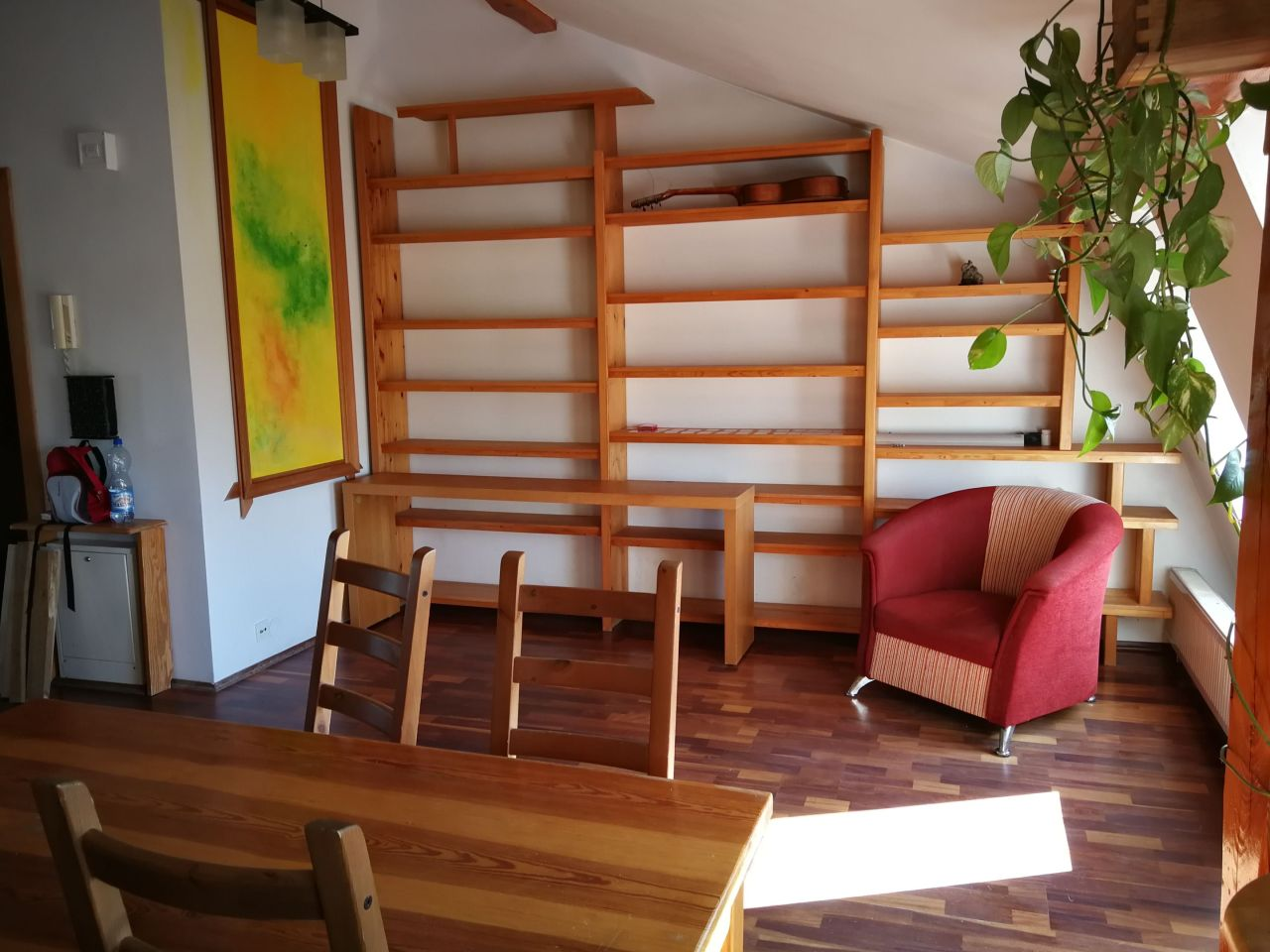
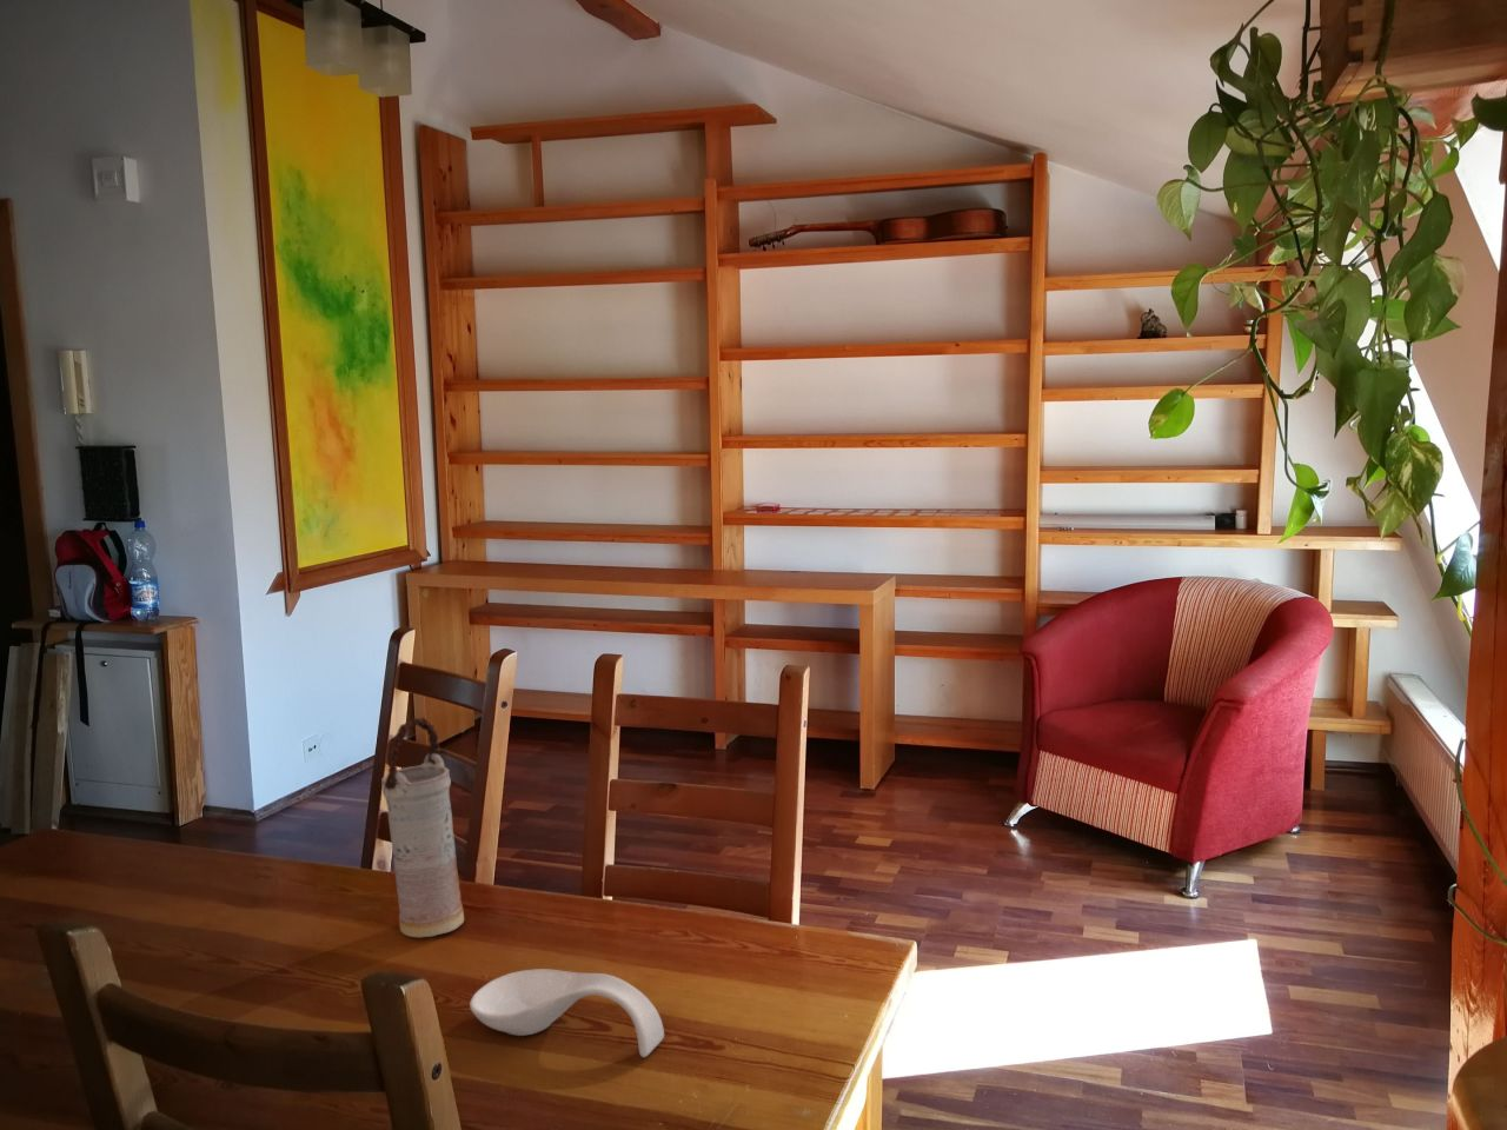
+ spoon rest [469,967,666,1059]
+ vase [380,717,465,938]
